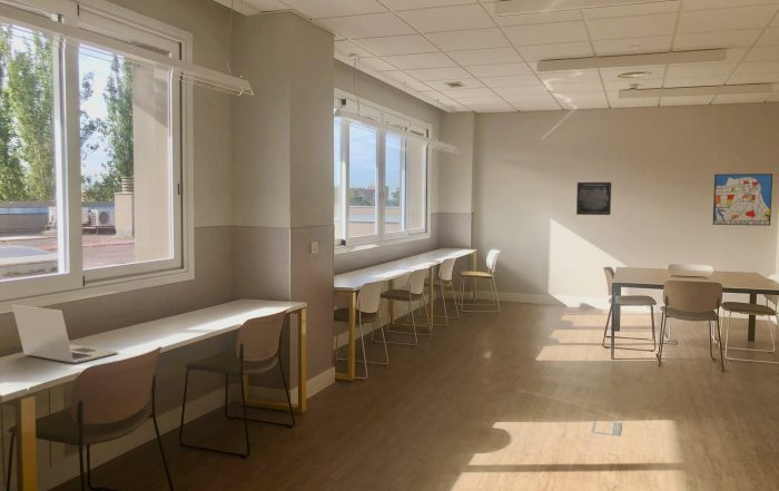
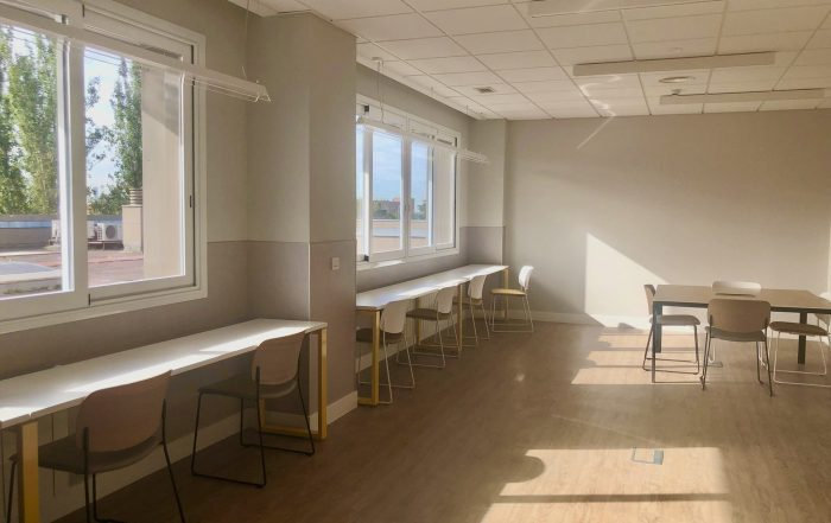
- laptop [11,304,119,364]
- wall art [575,181,612,216]
- wall art [712,173,773,227]
